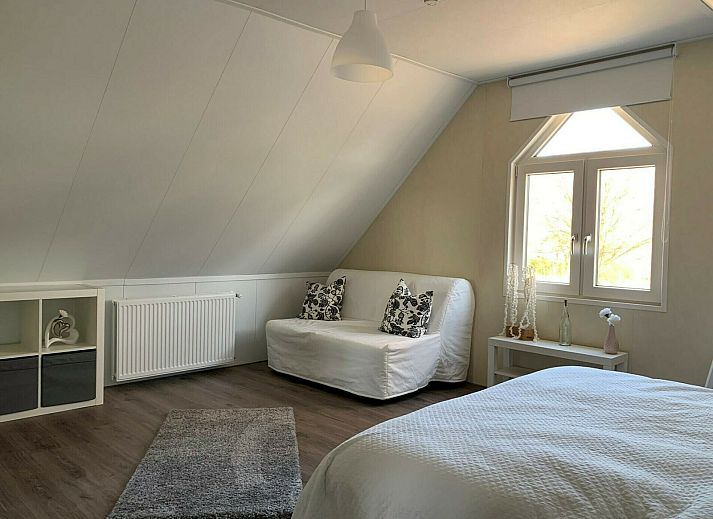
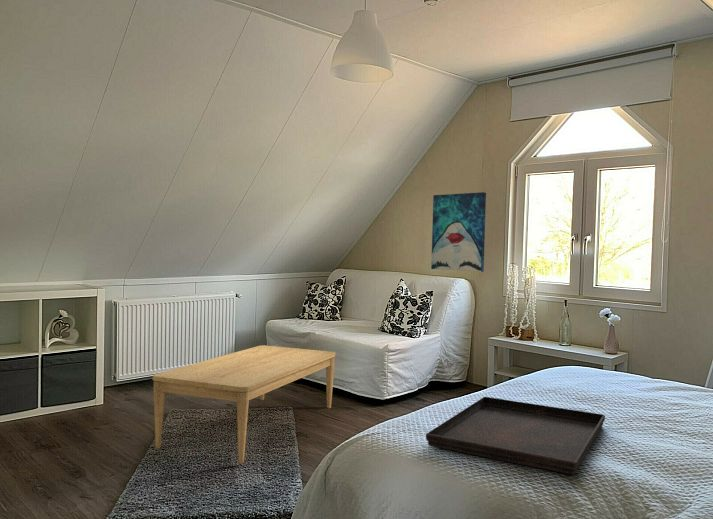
+ coffee table [152,344,337,464]
+ serving tray [425,396,606,476]
+ wall art [430,191,487,273]
